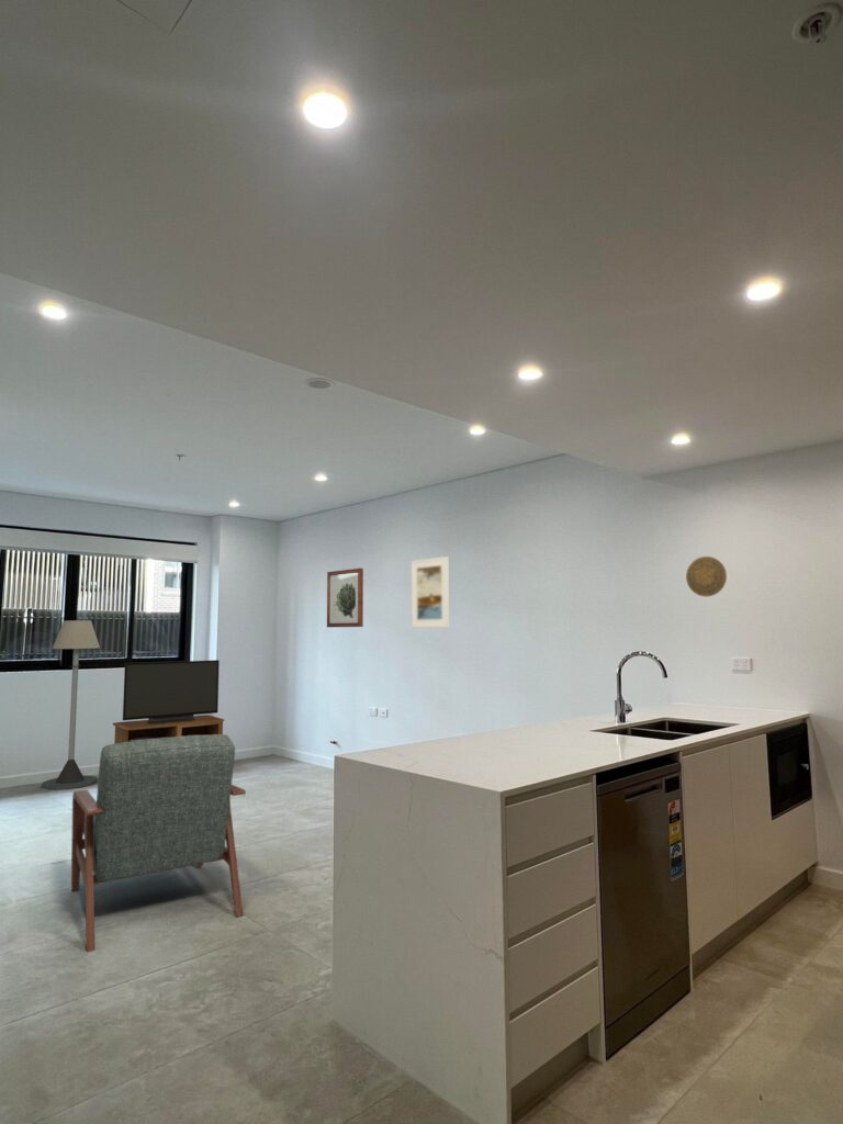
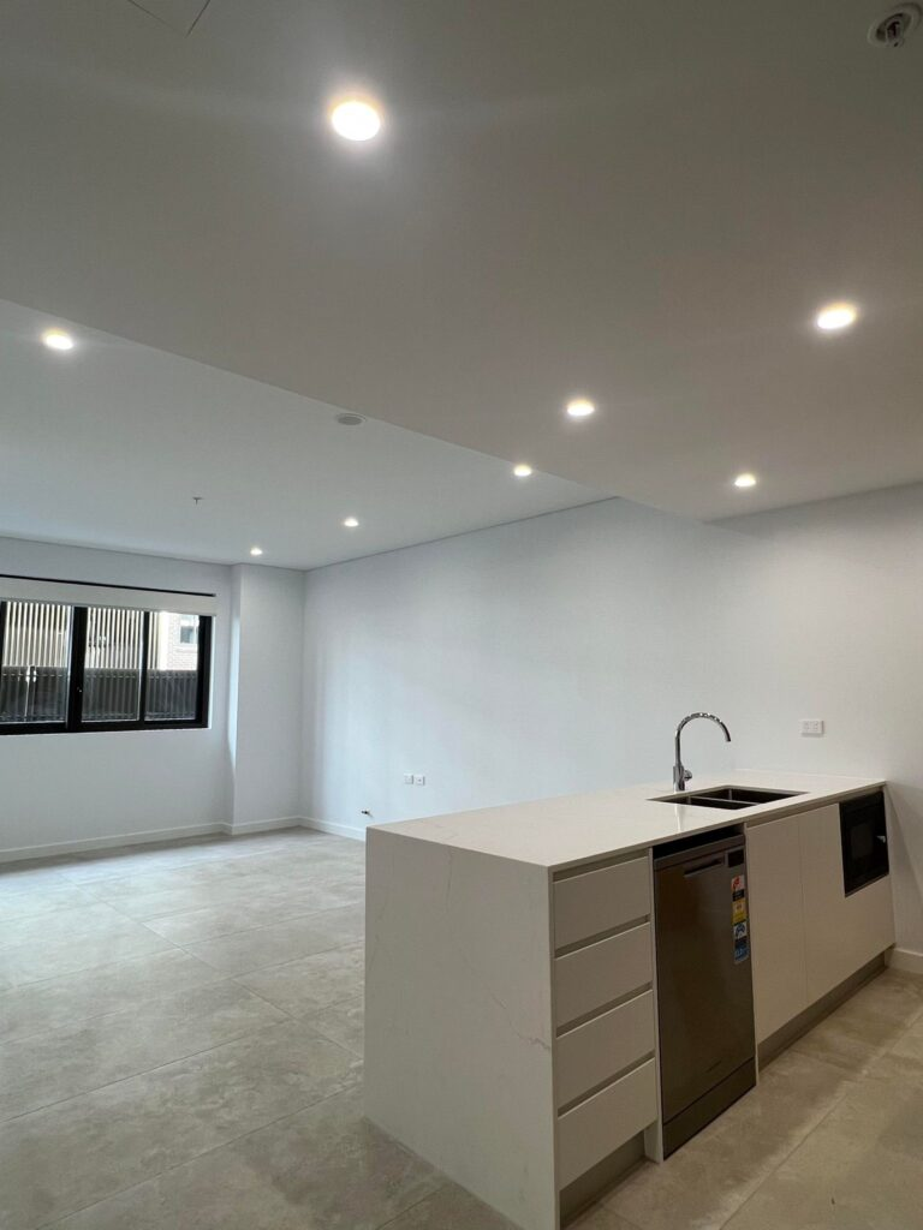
- chair [70,733,247,953]
- floor lamp [41,619,101,790]
- decorative plate [685,555,728,597]
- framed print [411,555,451,629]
- tv stand [112,659,225,744]
- wall art [326,567,364,628]
